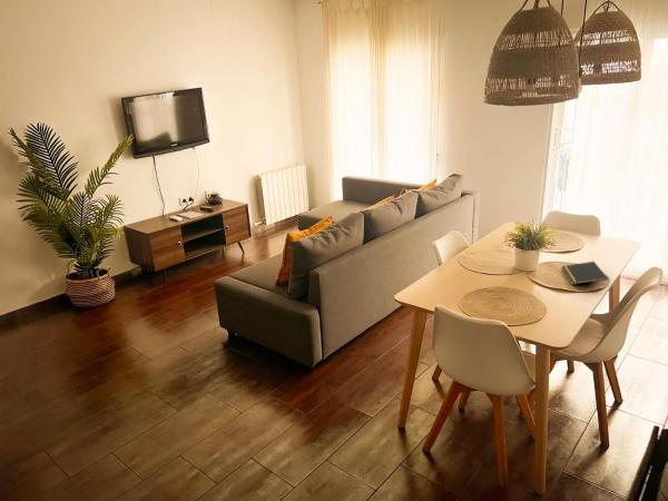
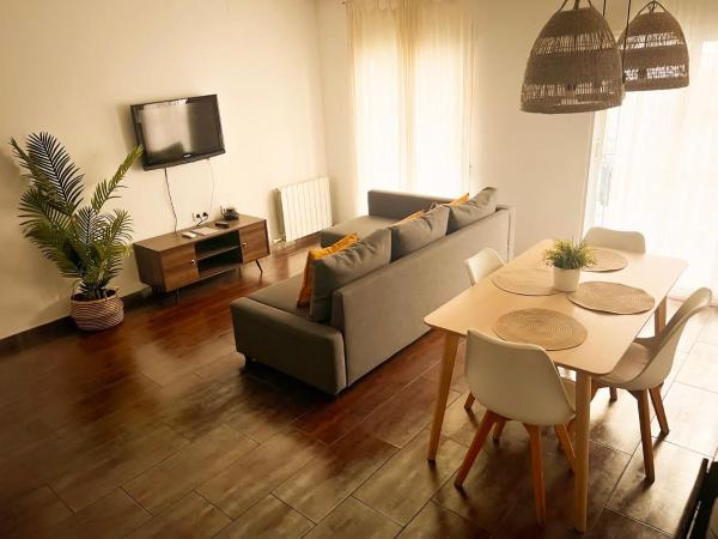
- notepad [560,261,609,286]
